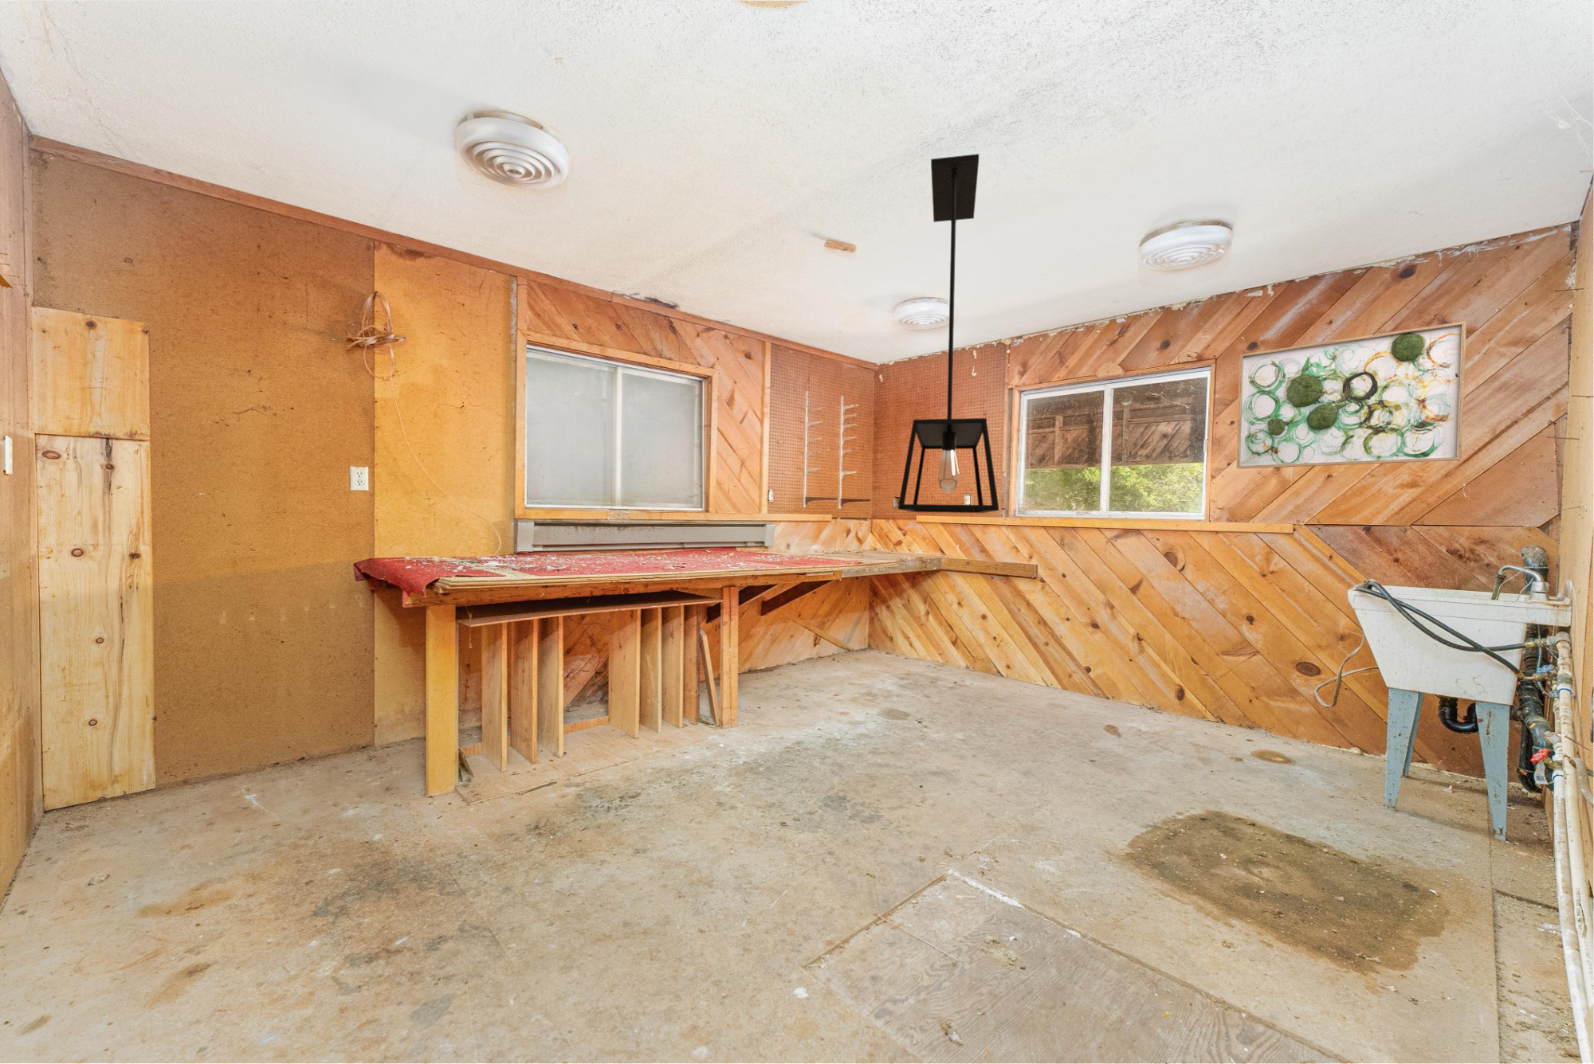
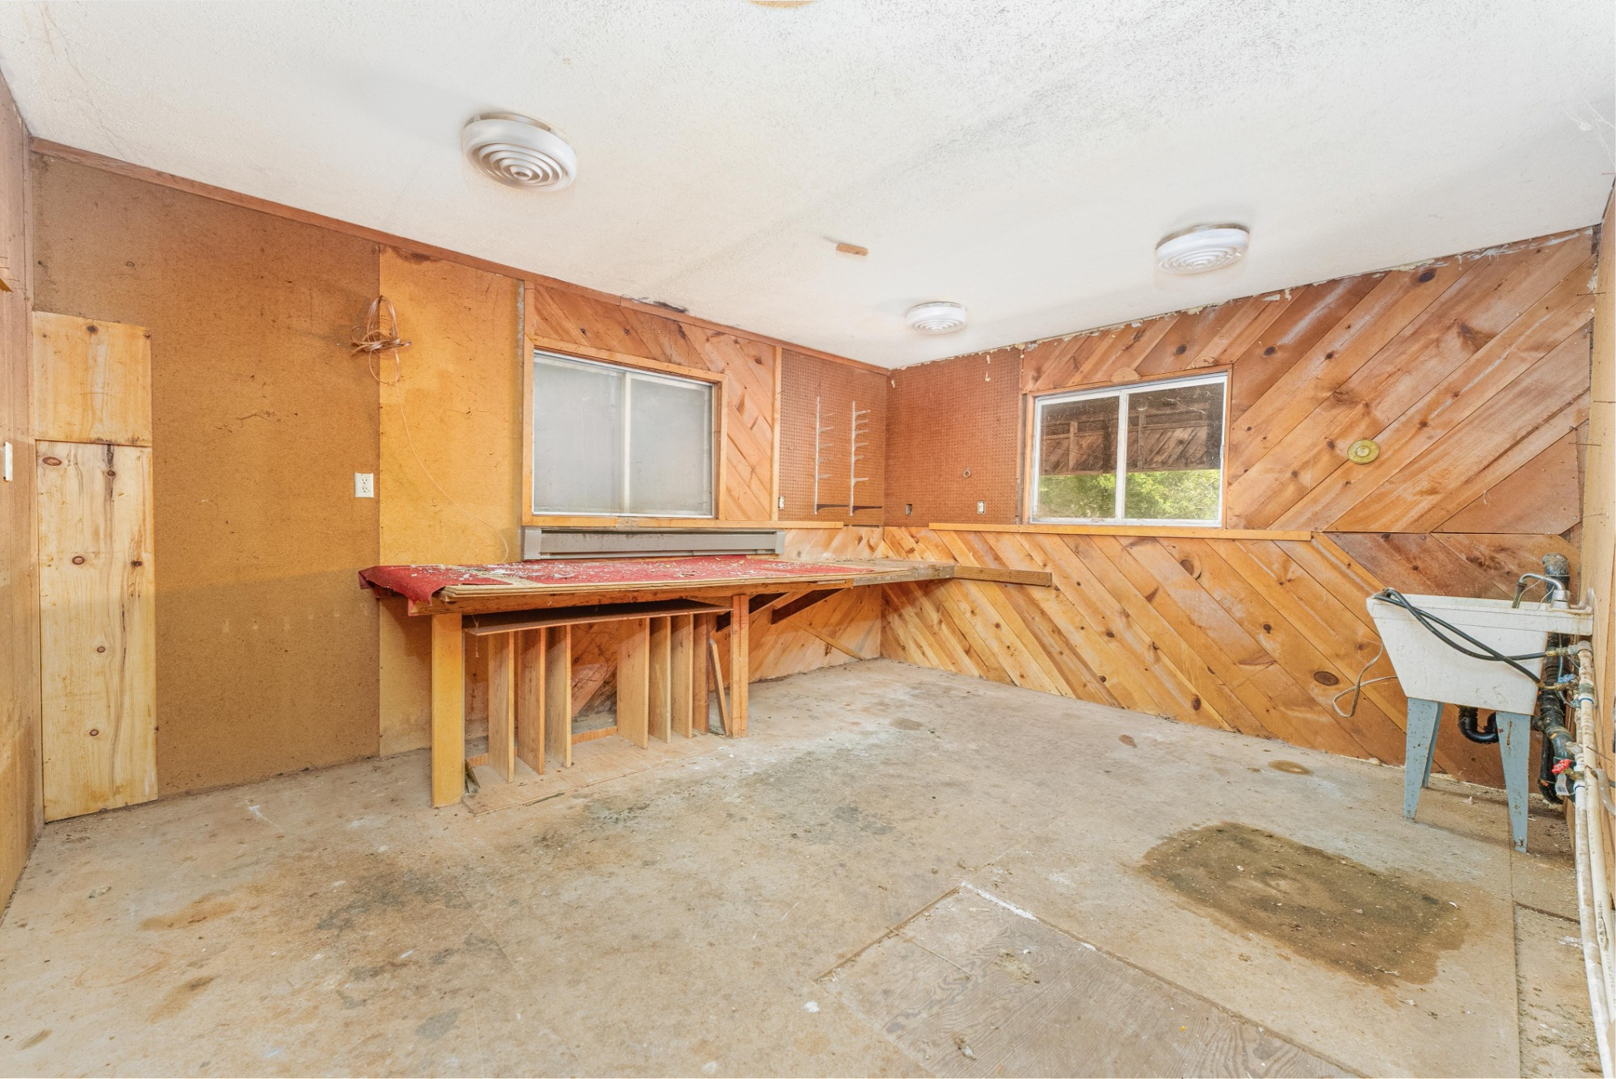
- light fixture [898,153,999,514]
- wall art [1235,321,1467,469]
